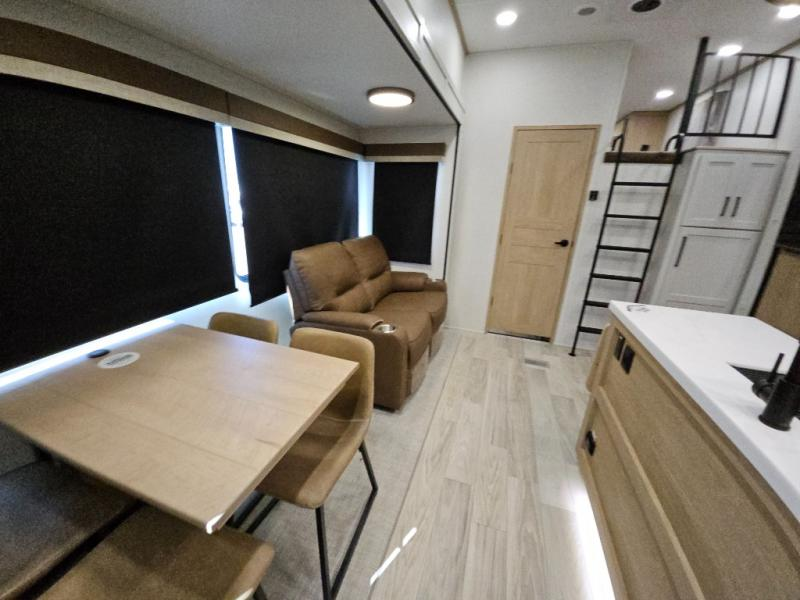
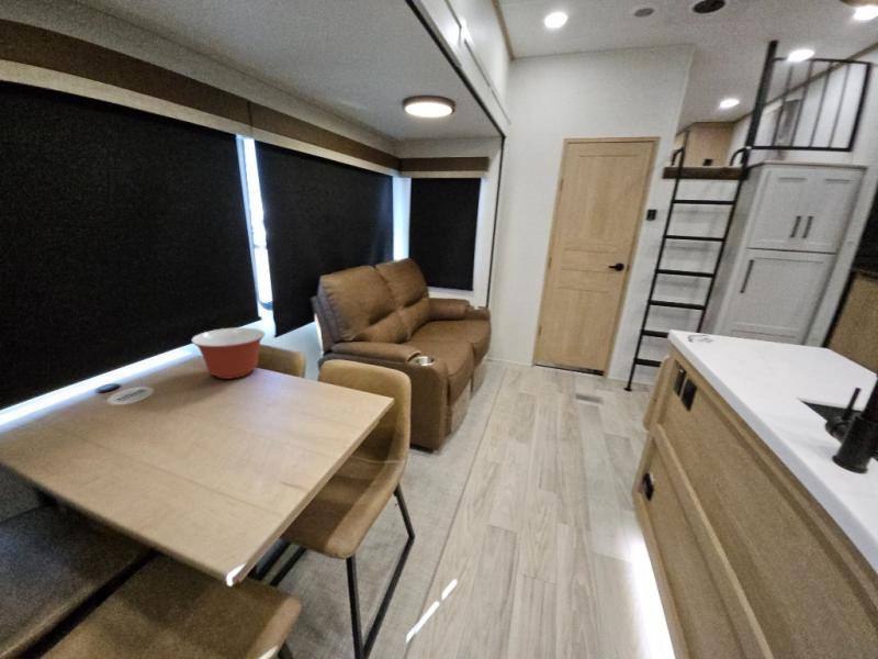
+ mixing bowl [190,326,266,380]
